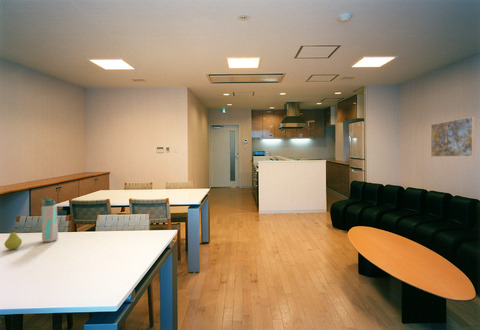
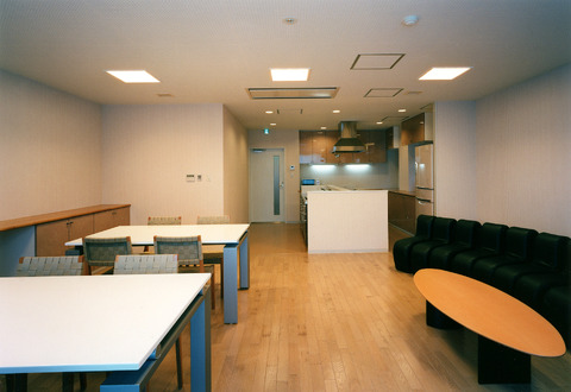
- water bottle [40,197,59,243]
- fruit [3,231,23,250]
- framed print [430,116,476,158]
